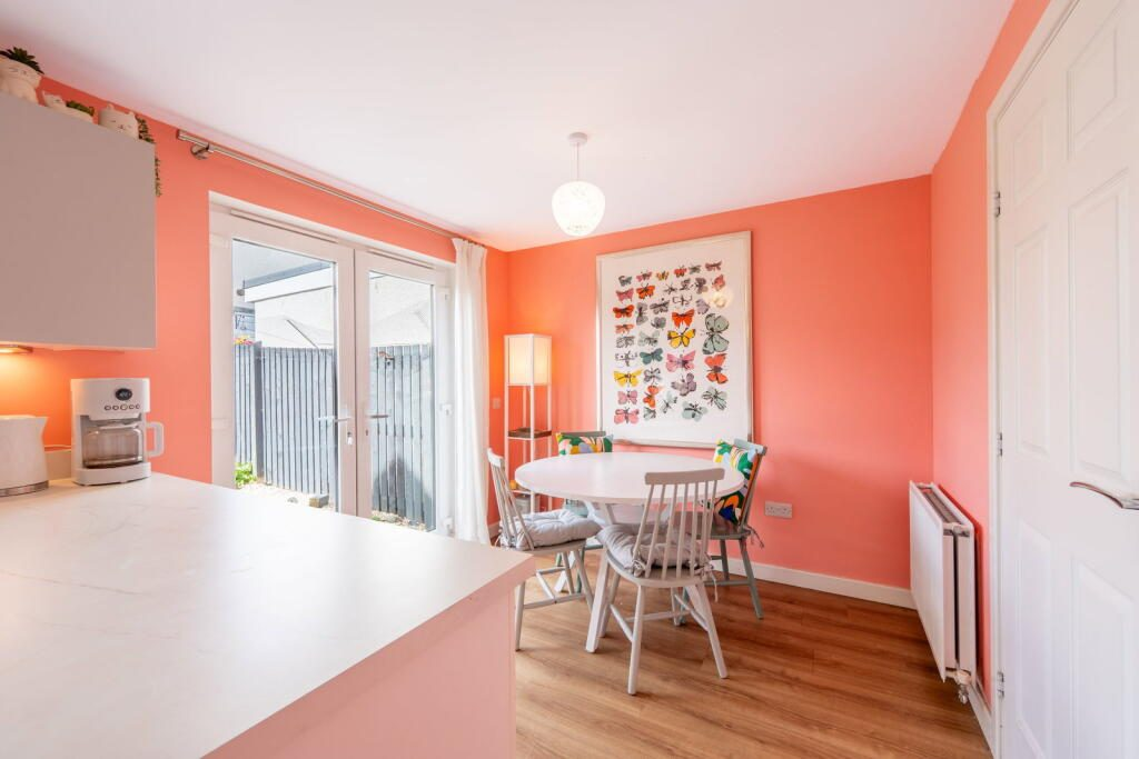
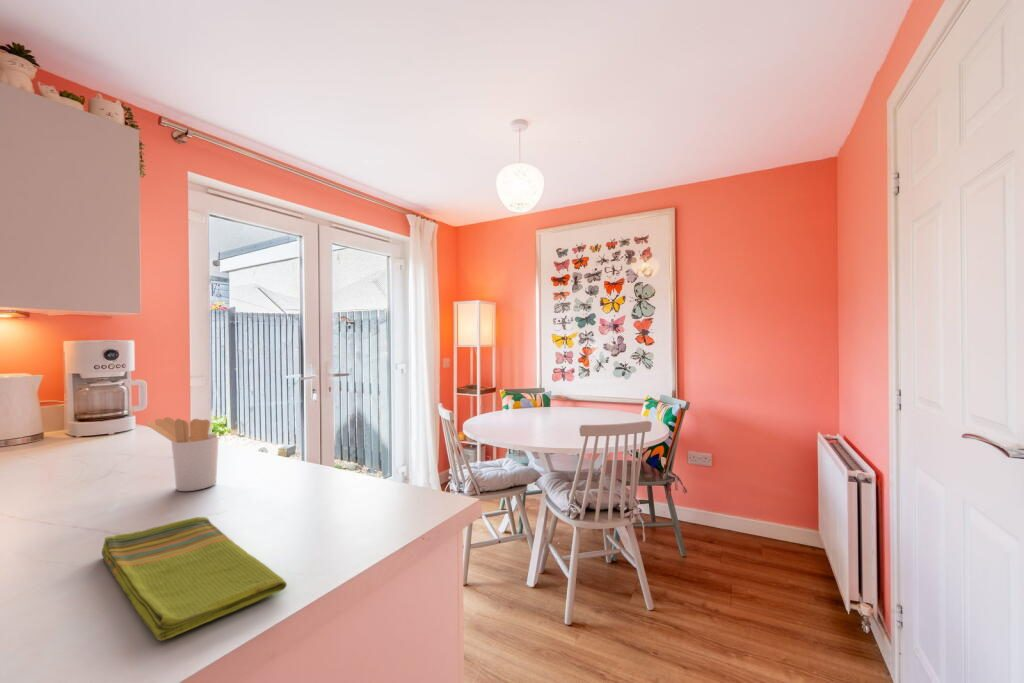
+ dish towel [101,516,288,641]
+ utensil holder [145,416,220,492]
